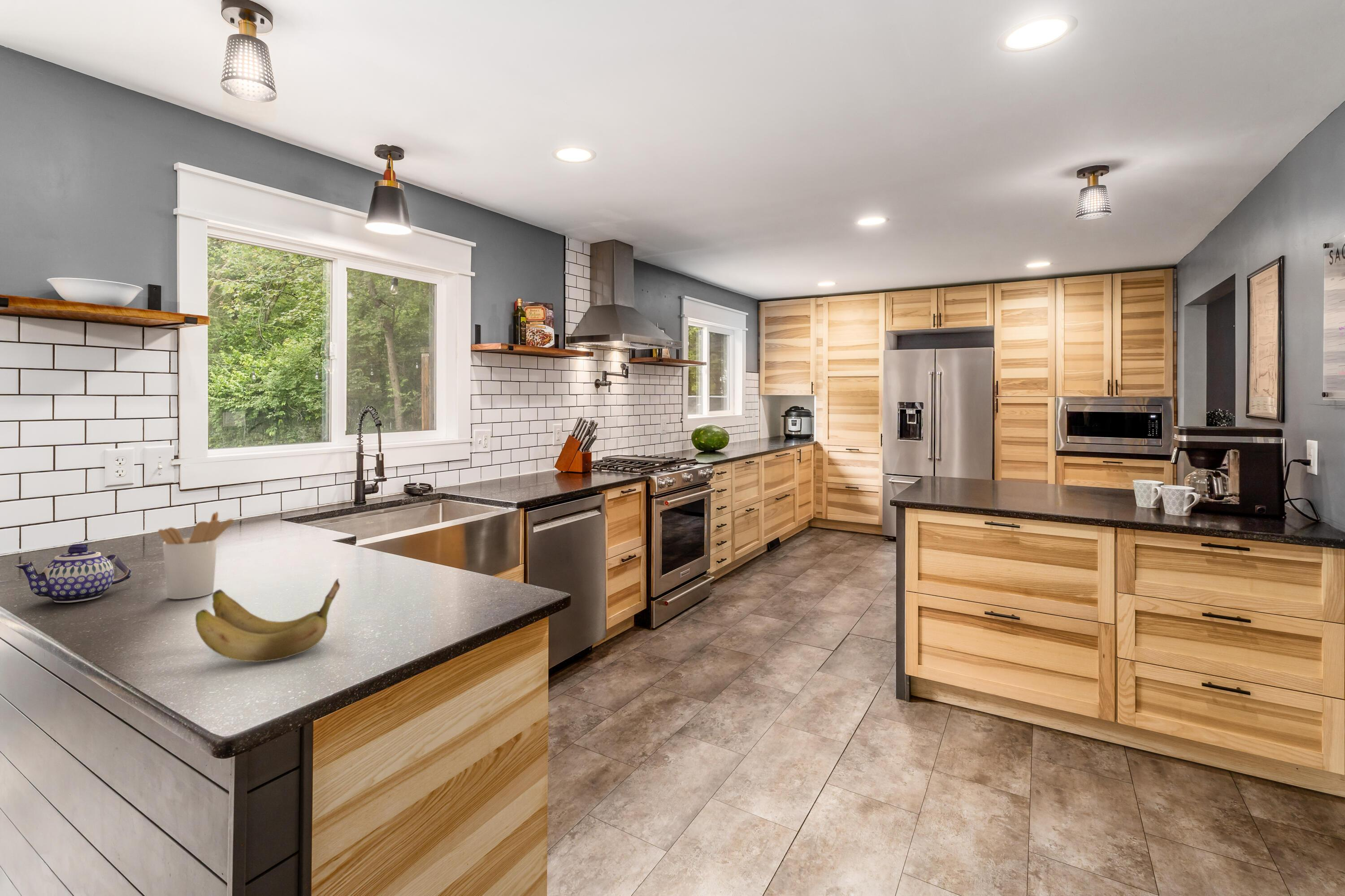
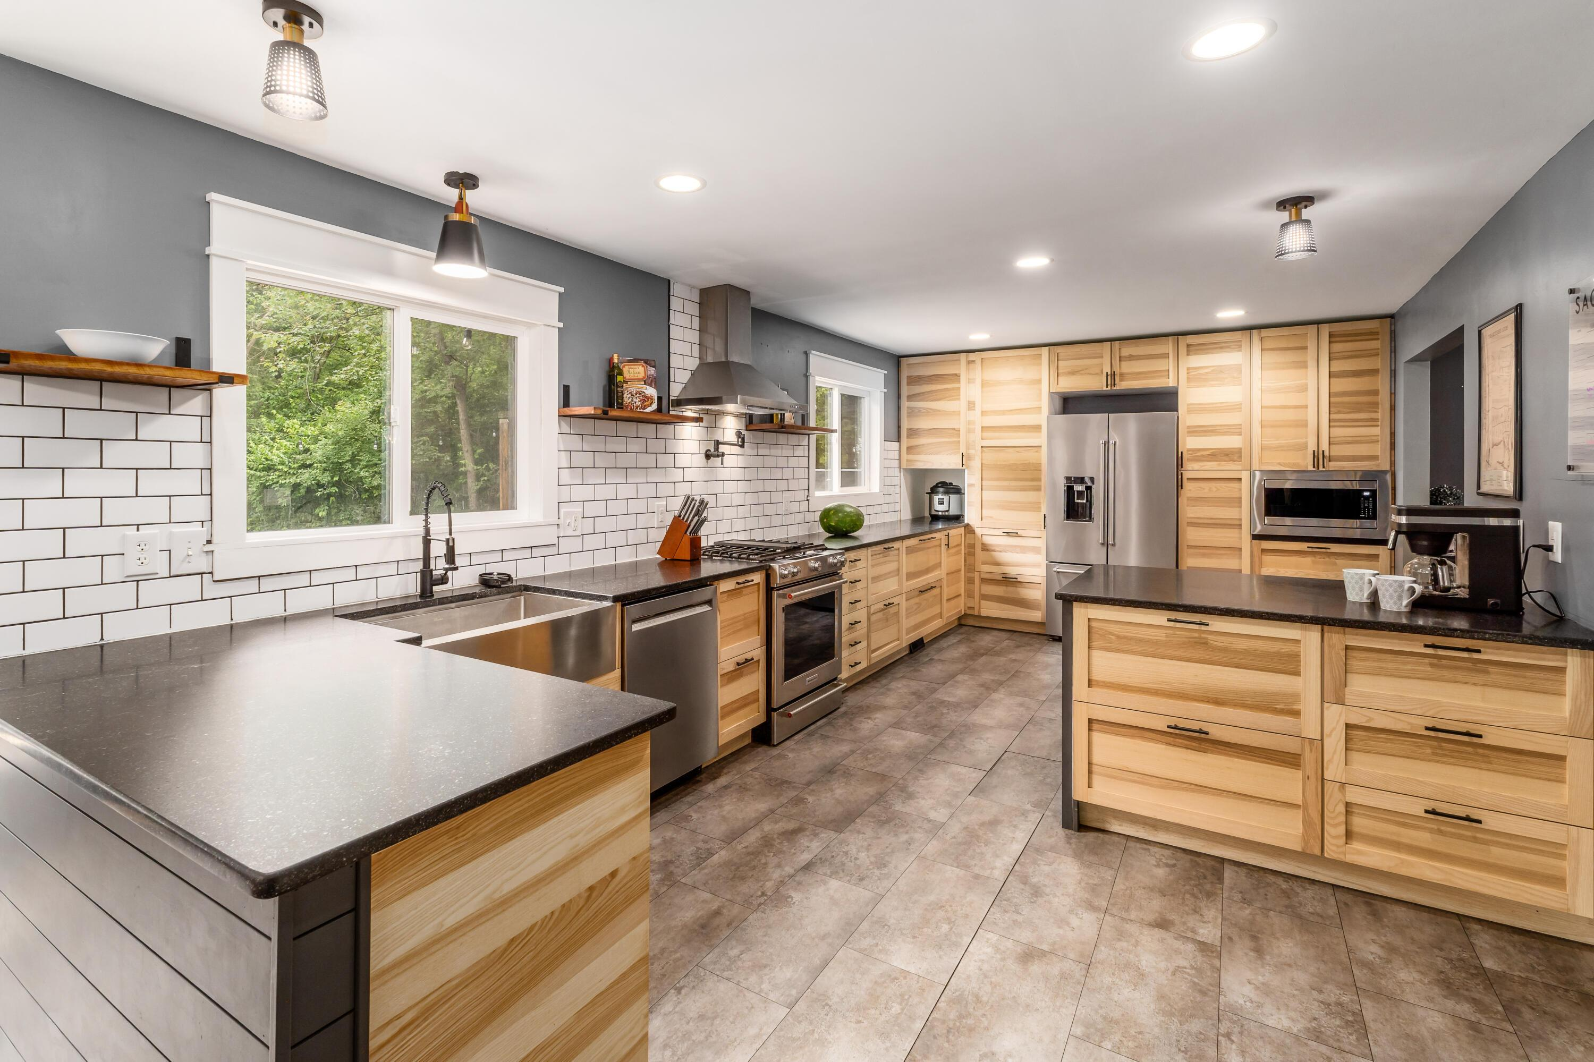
- utensil holder [158,511,234,600]
- banana [195,578,340,662]
- teapot [14,543,132,603]
